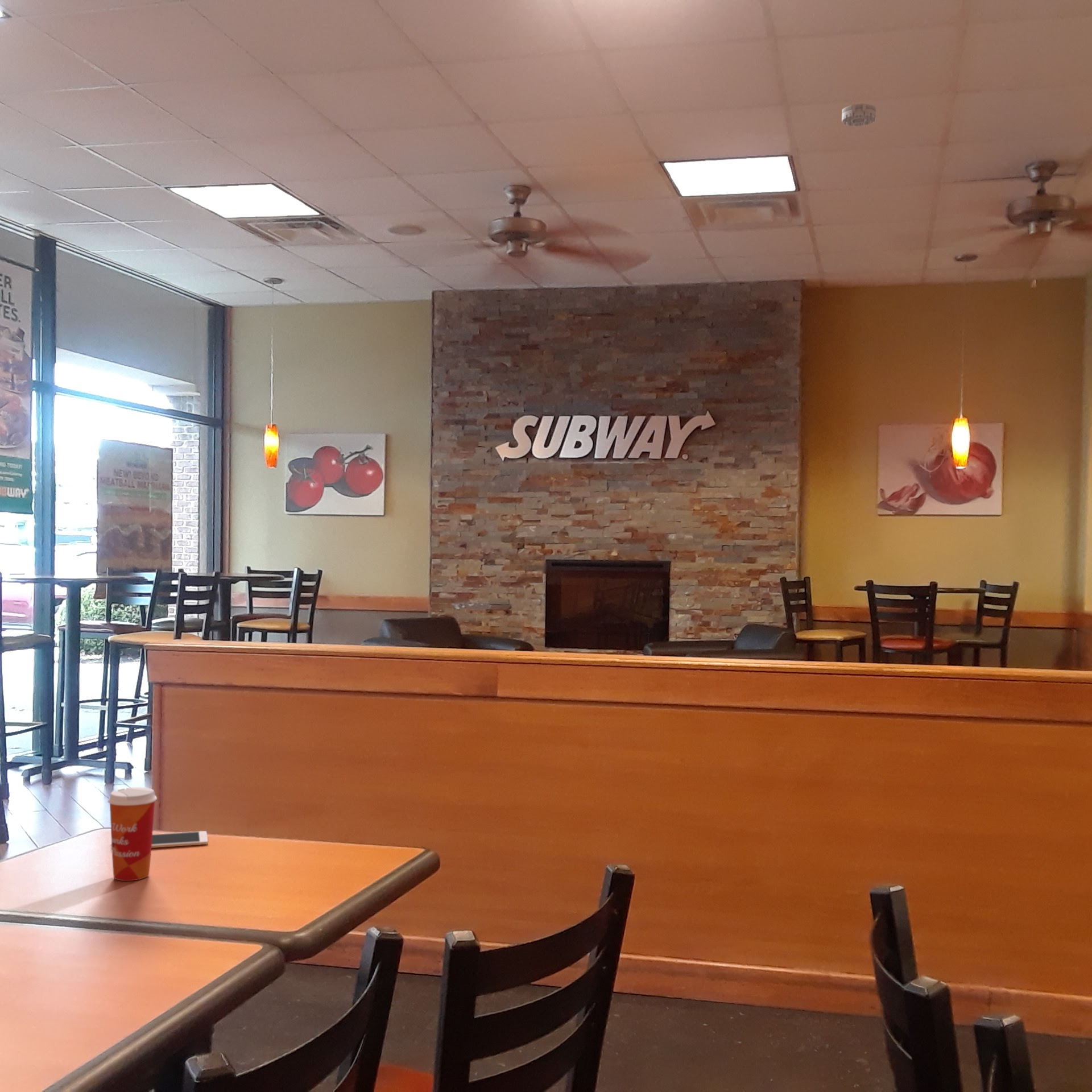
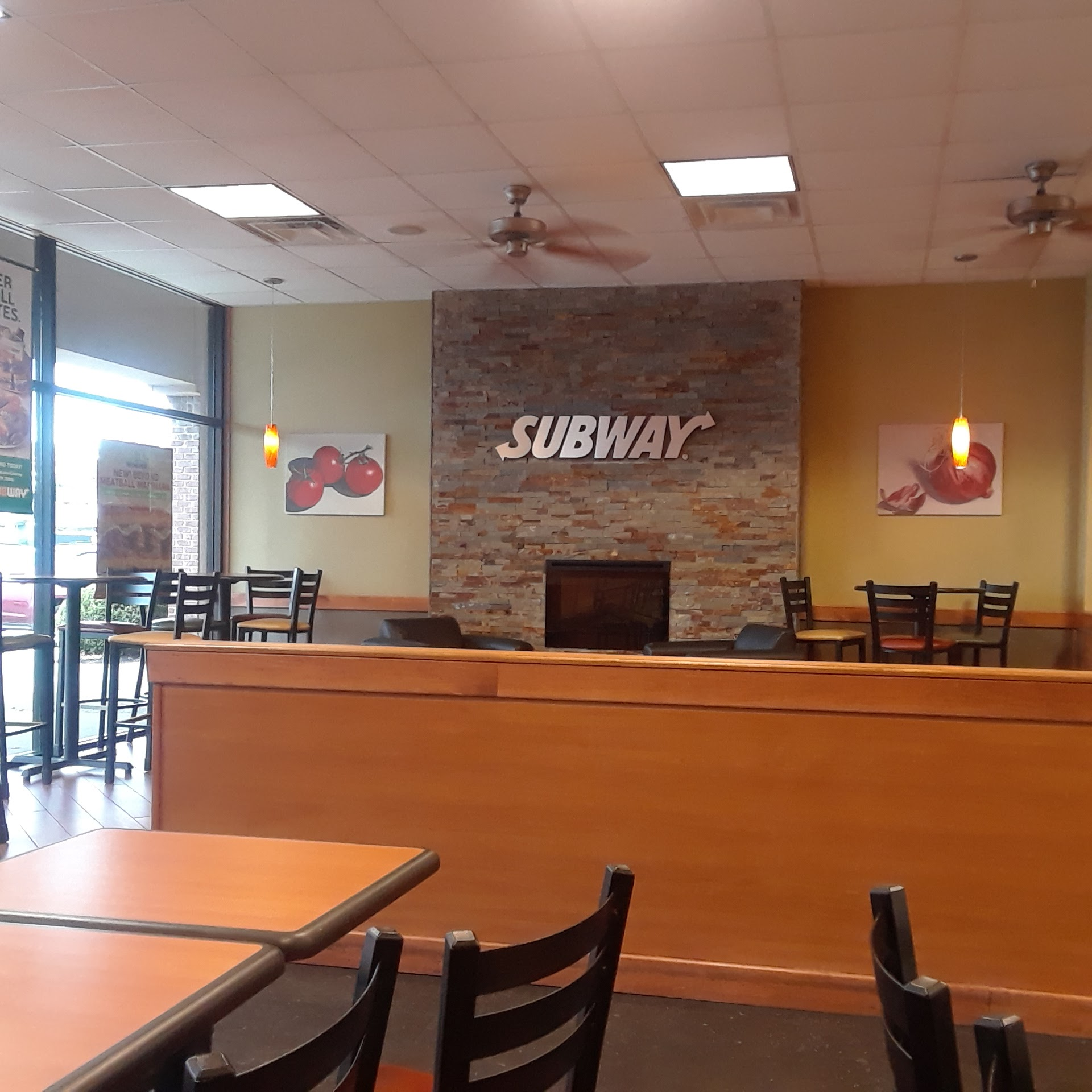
- smoke detector [841,103,876,127]
- paper cup [107,787,158,882]
- cell phone [151,830,208,849]
